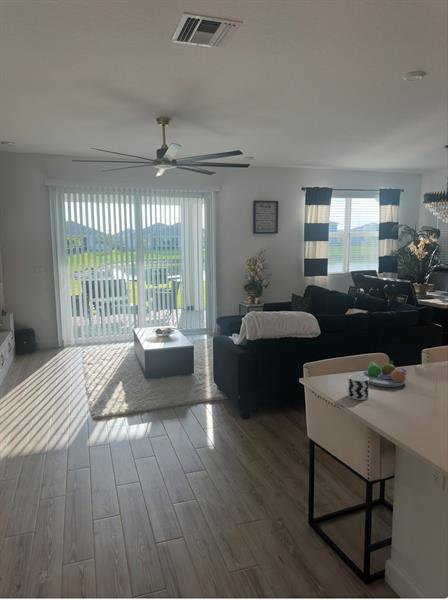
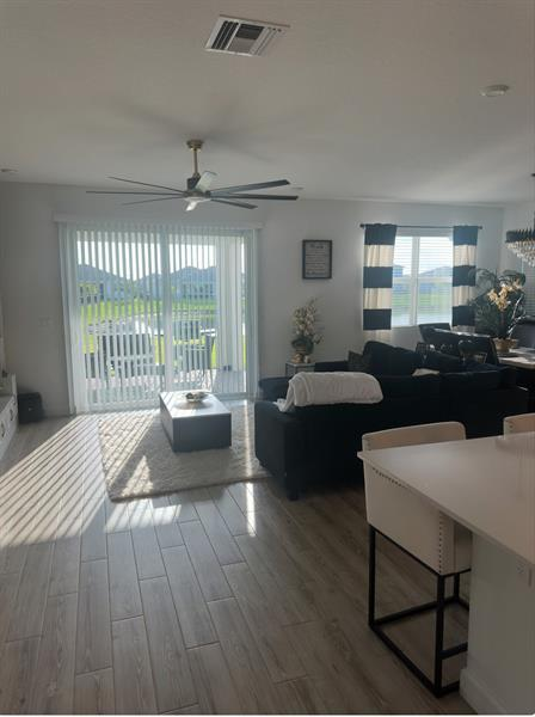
- cup [347,374,370,401]
- fruit bowl [360,360,410,388]
